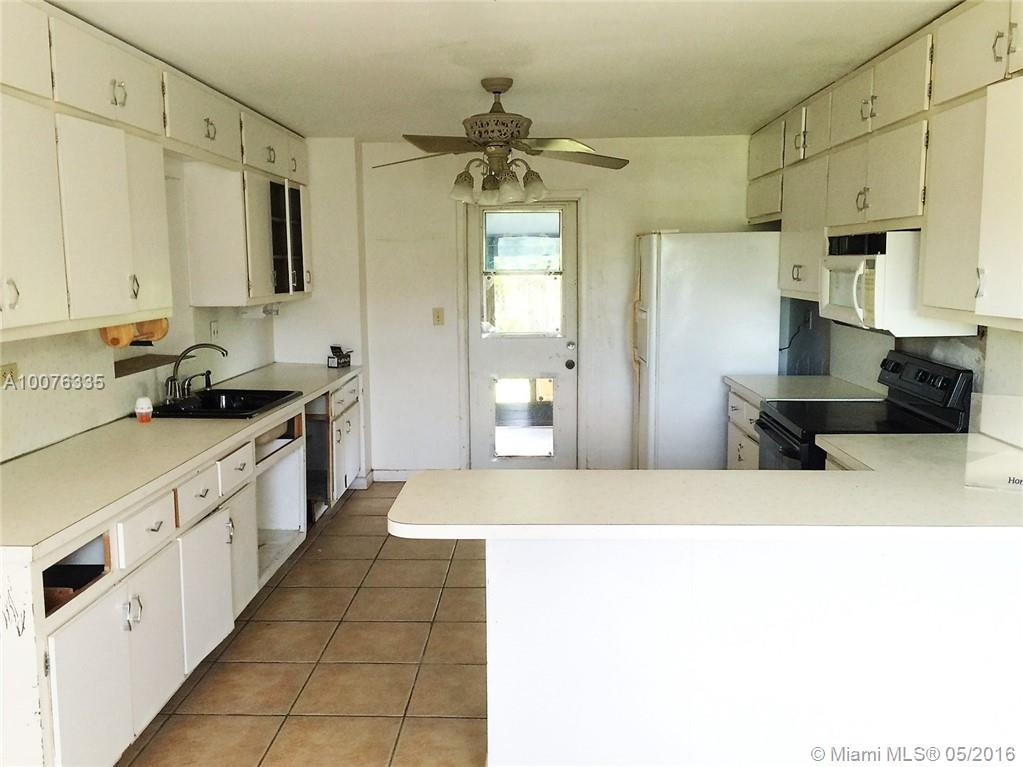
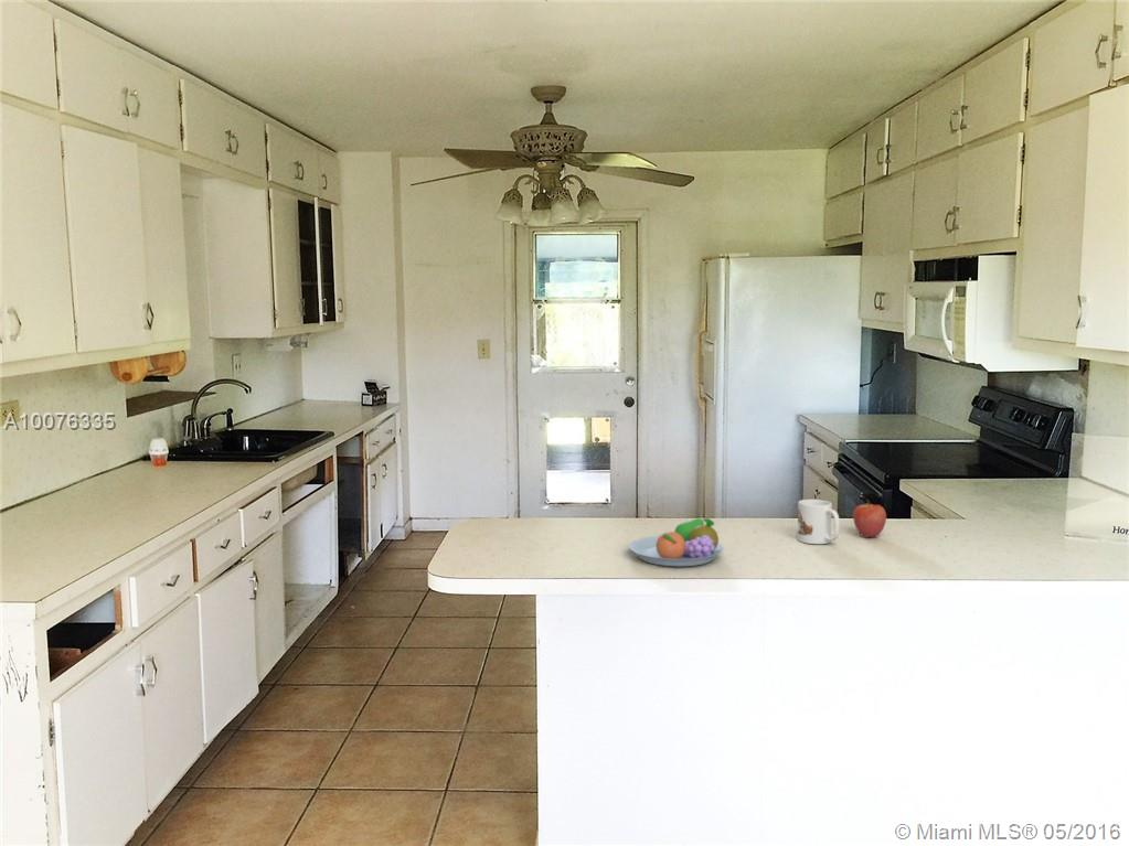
+ apple [852,499,887,538]
+ fruit bowl [628,517,725,567]
+ mug [797,499,841,545]
